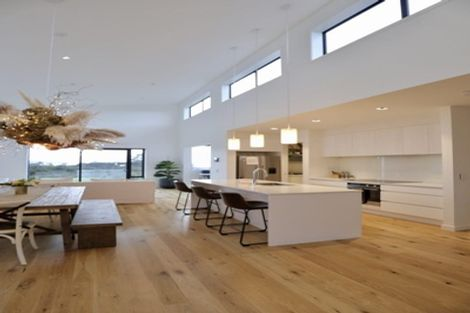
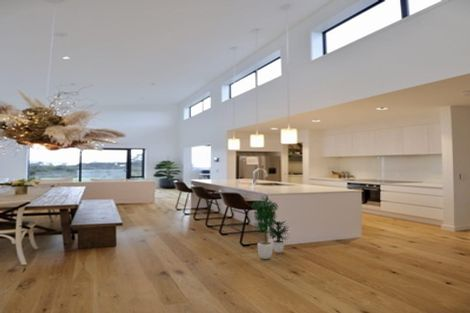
+ potted plant [251,195,291,260]
